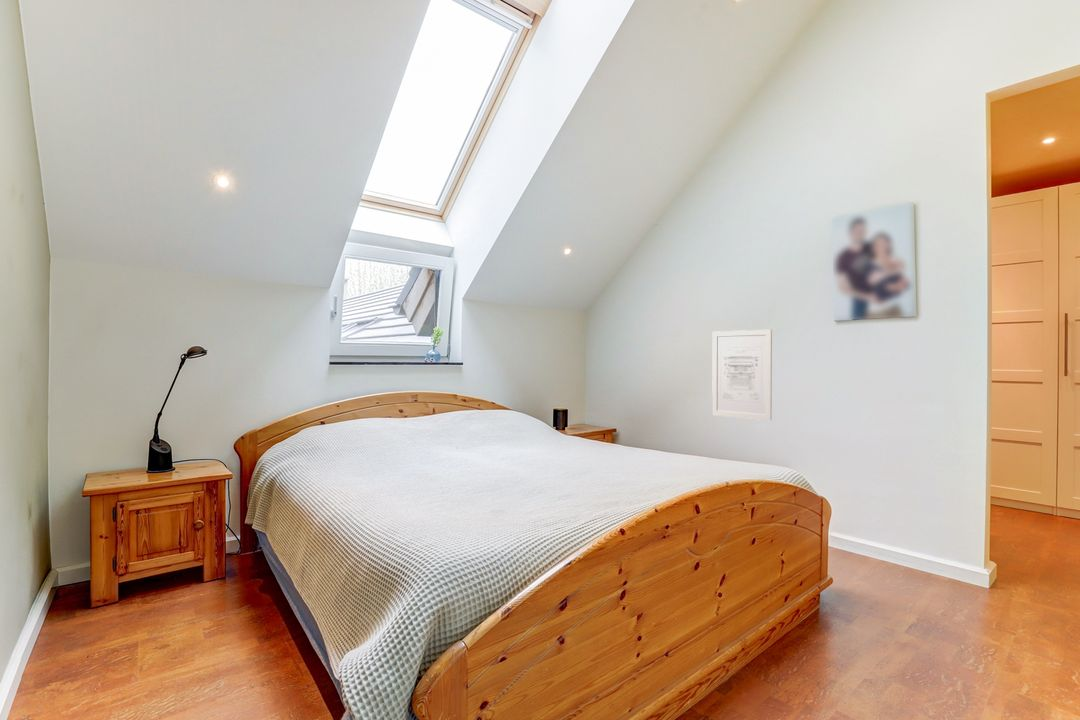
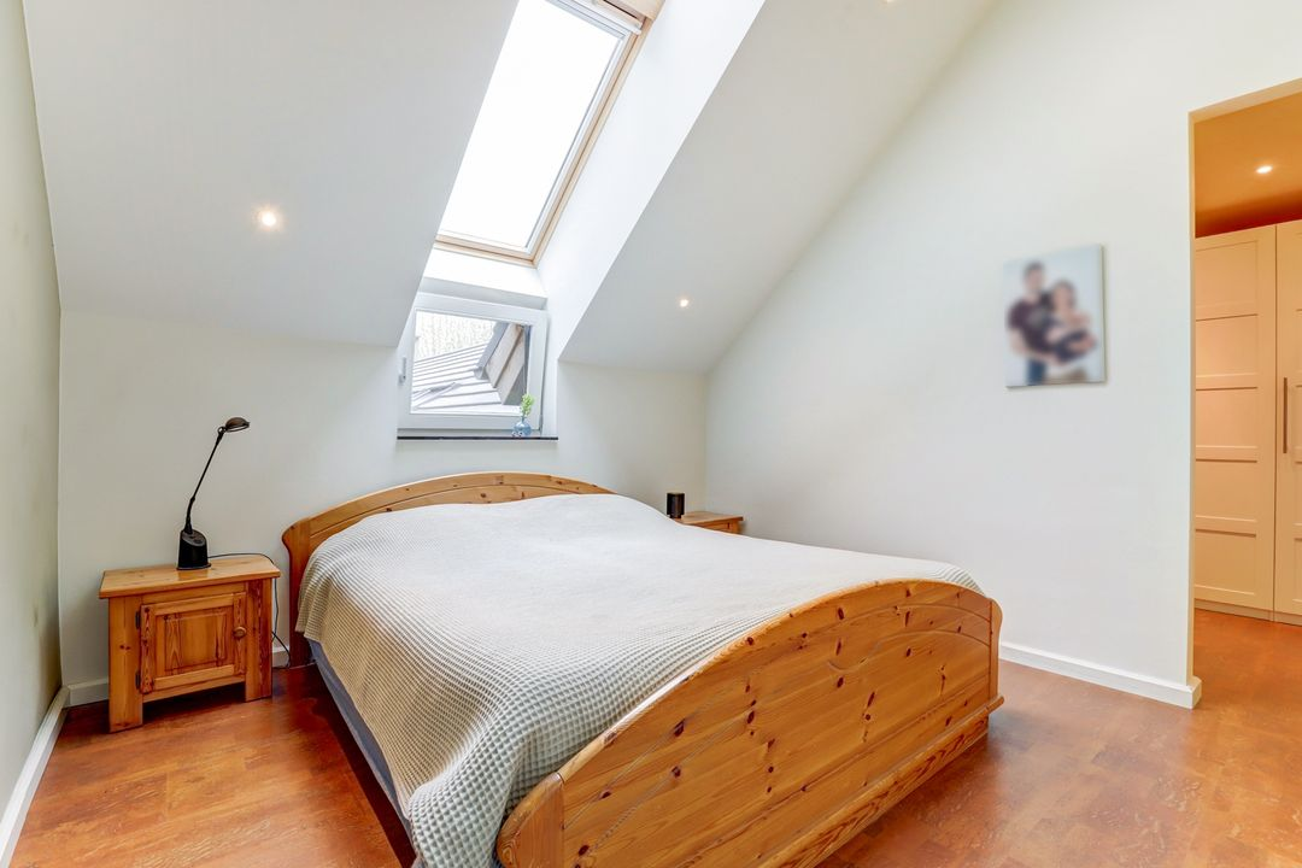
- wall art [711,329,773,421]
